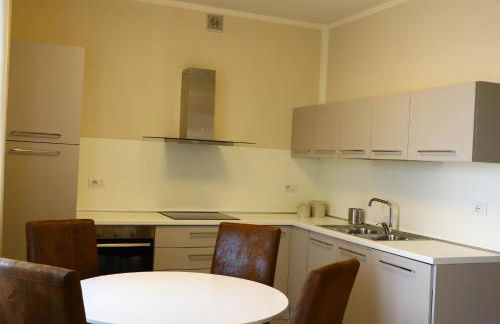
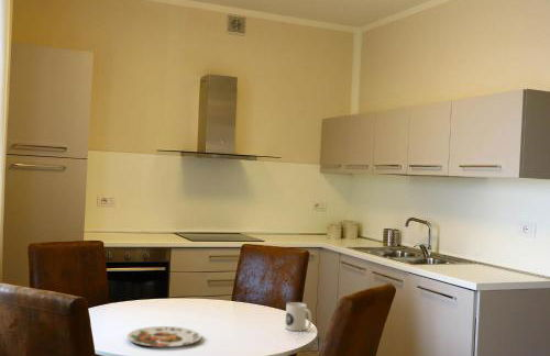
+ plate [127,325,202,348]
+ mug [284,301,312,332]
